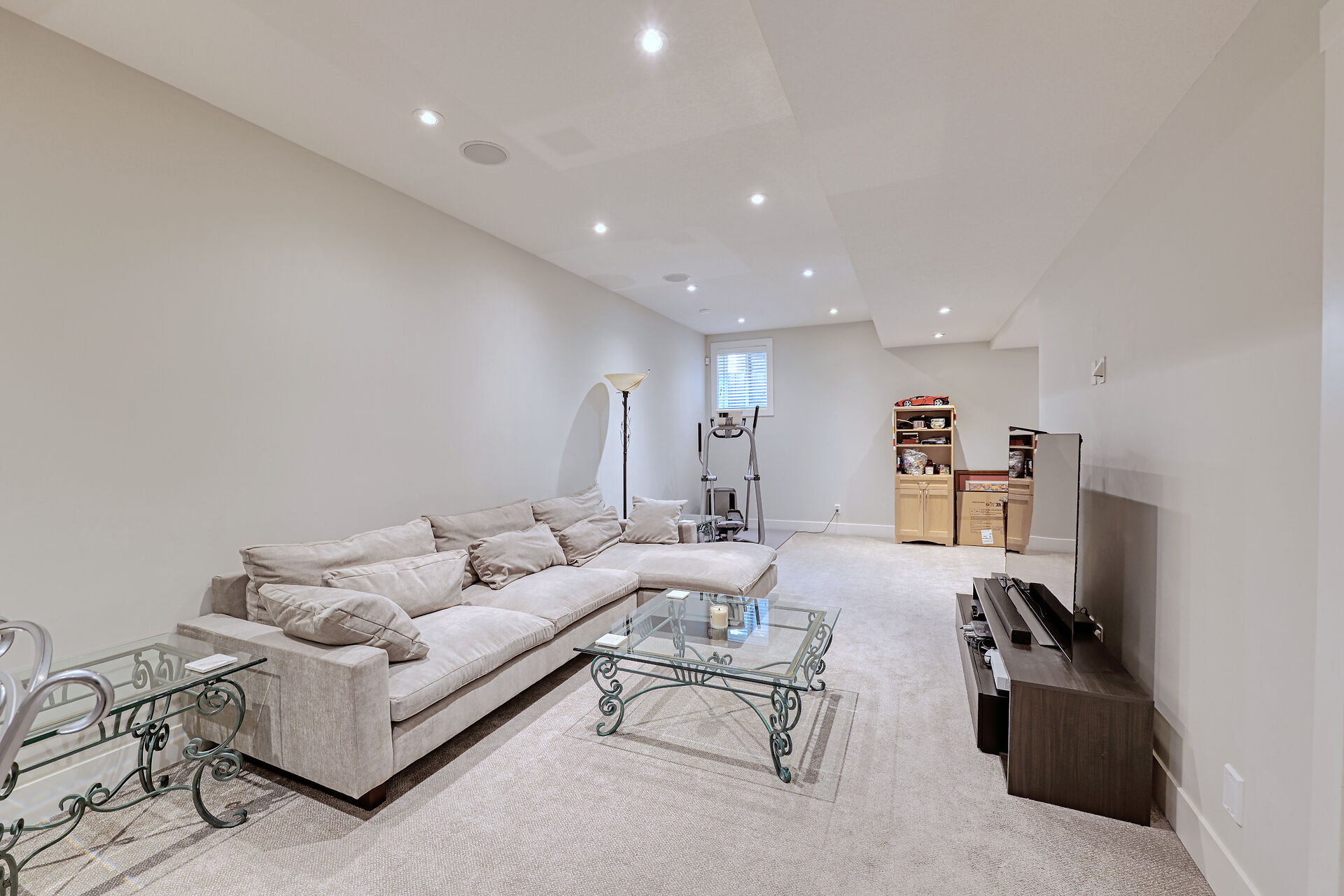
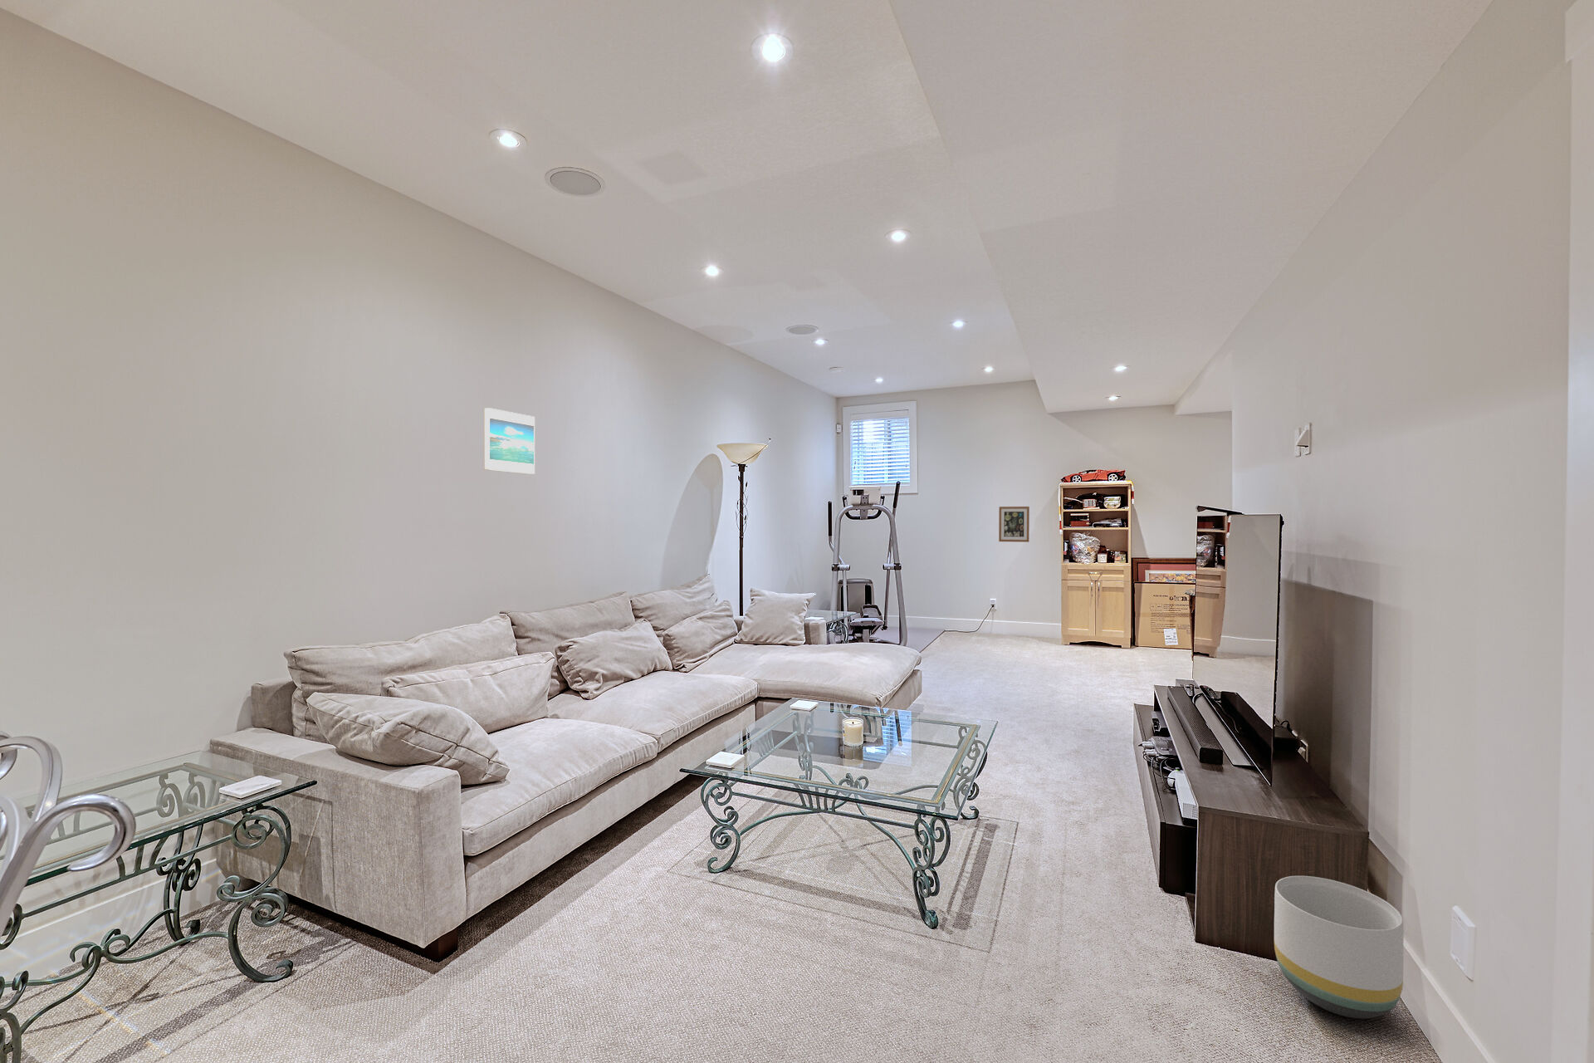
+ planter [1274,876,1404,1019]
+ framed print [483,407,535,475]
+ wall art [997,505,1031,543]
